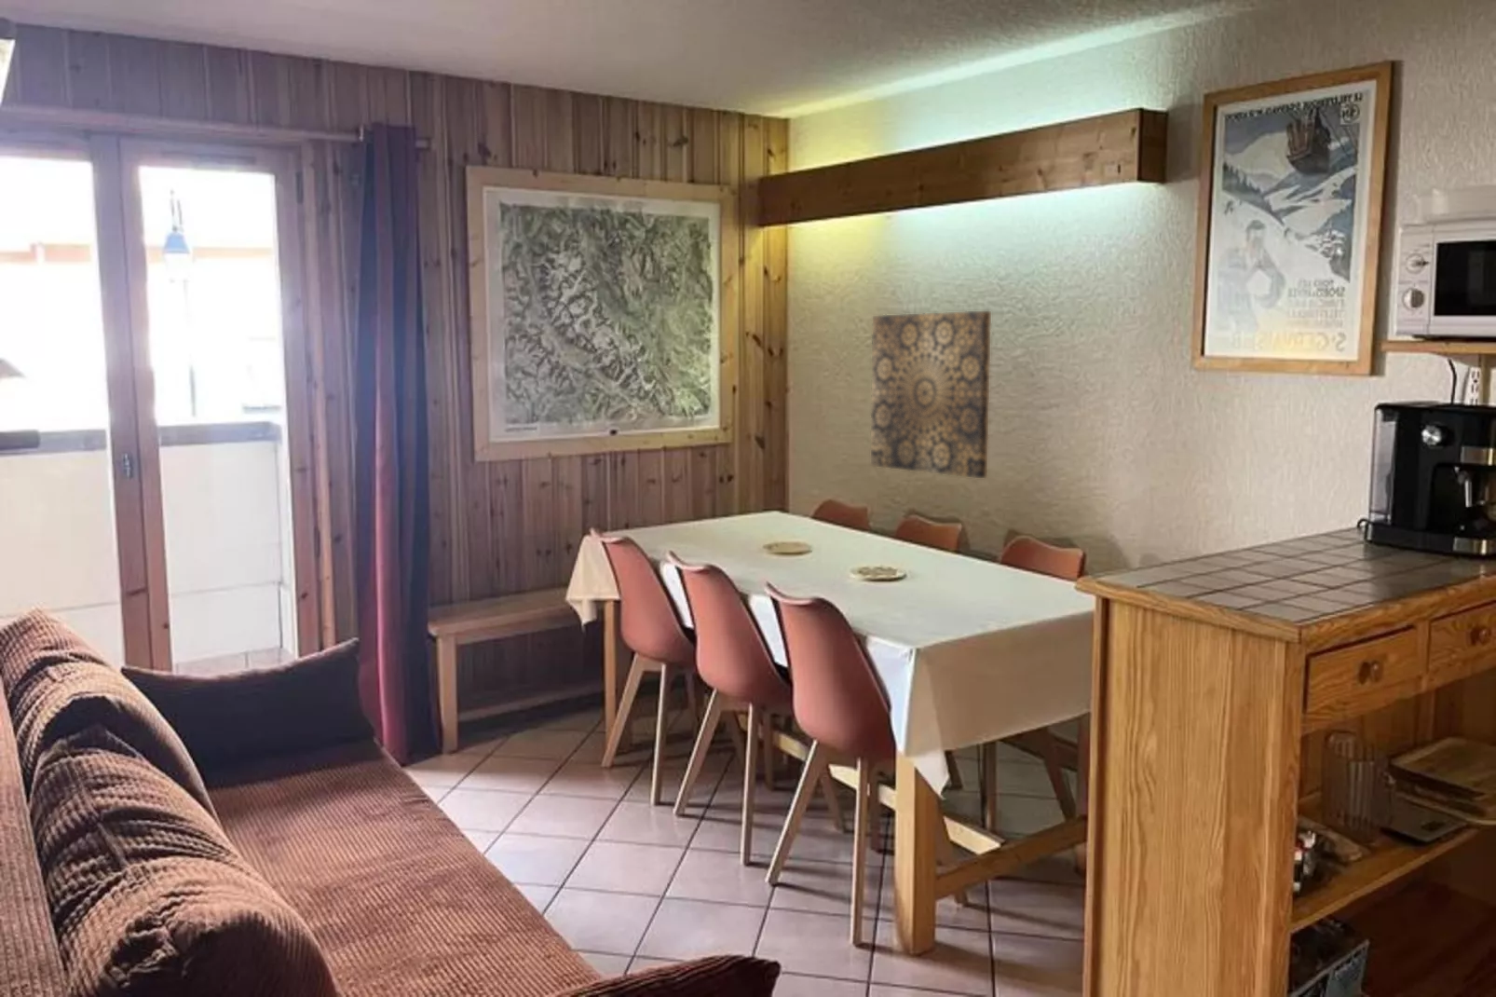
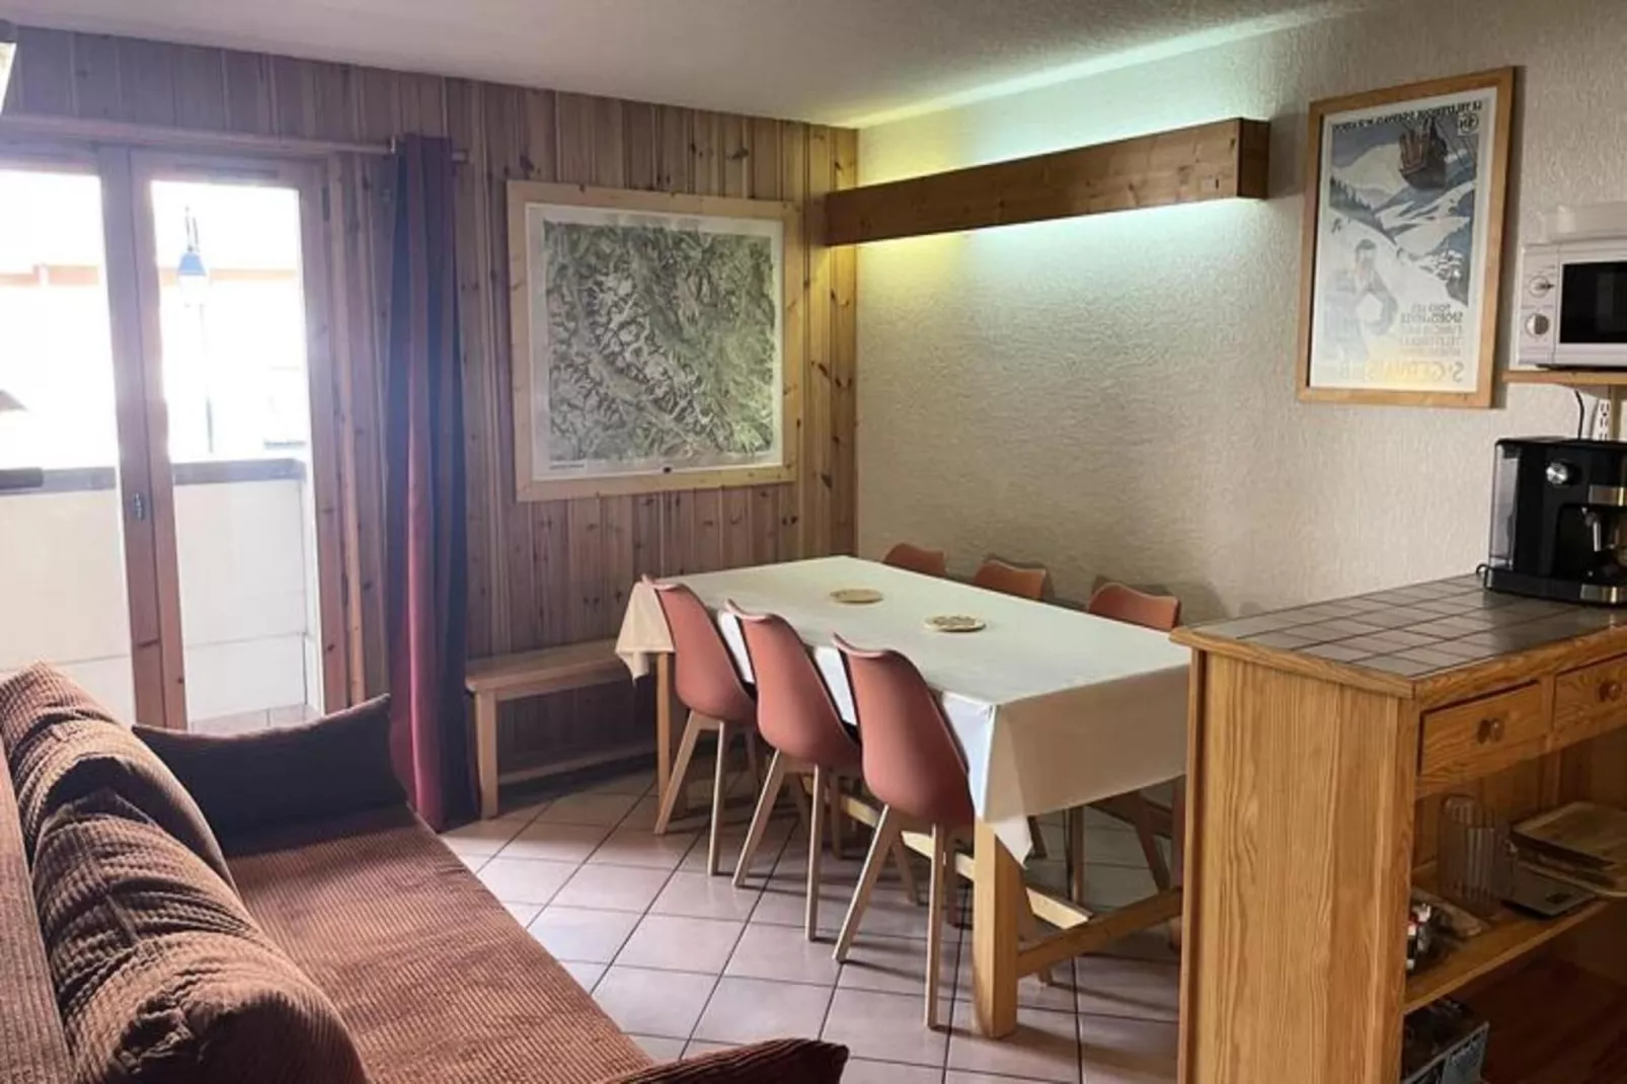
- wall art [870,310,992,478]
